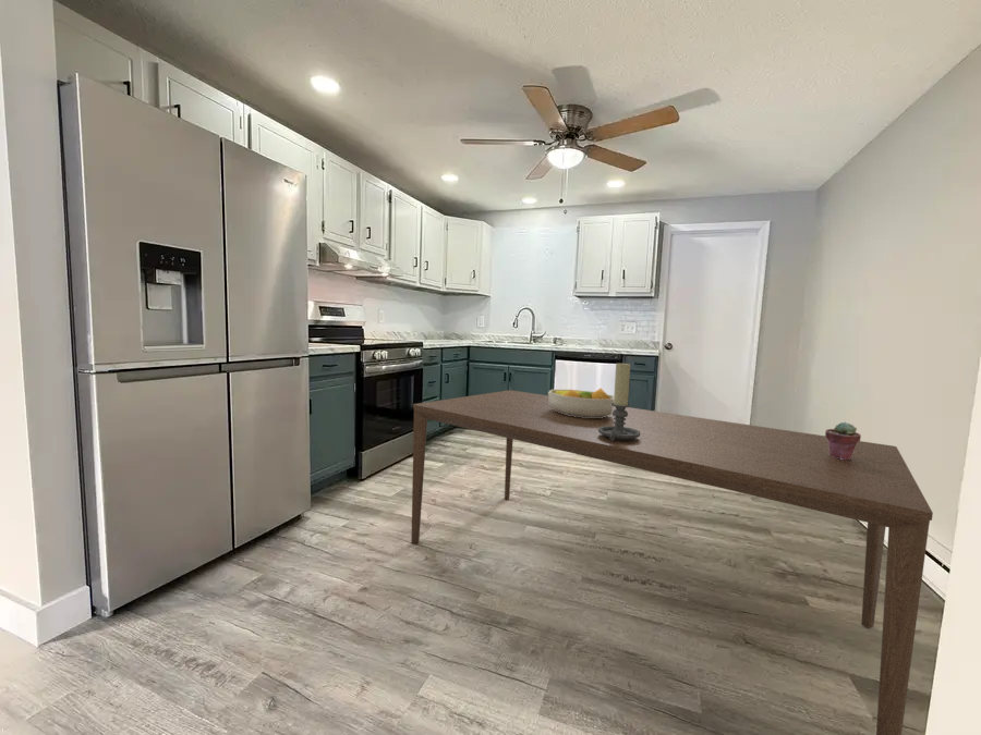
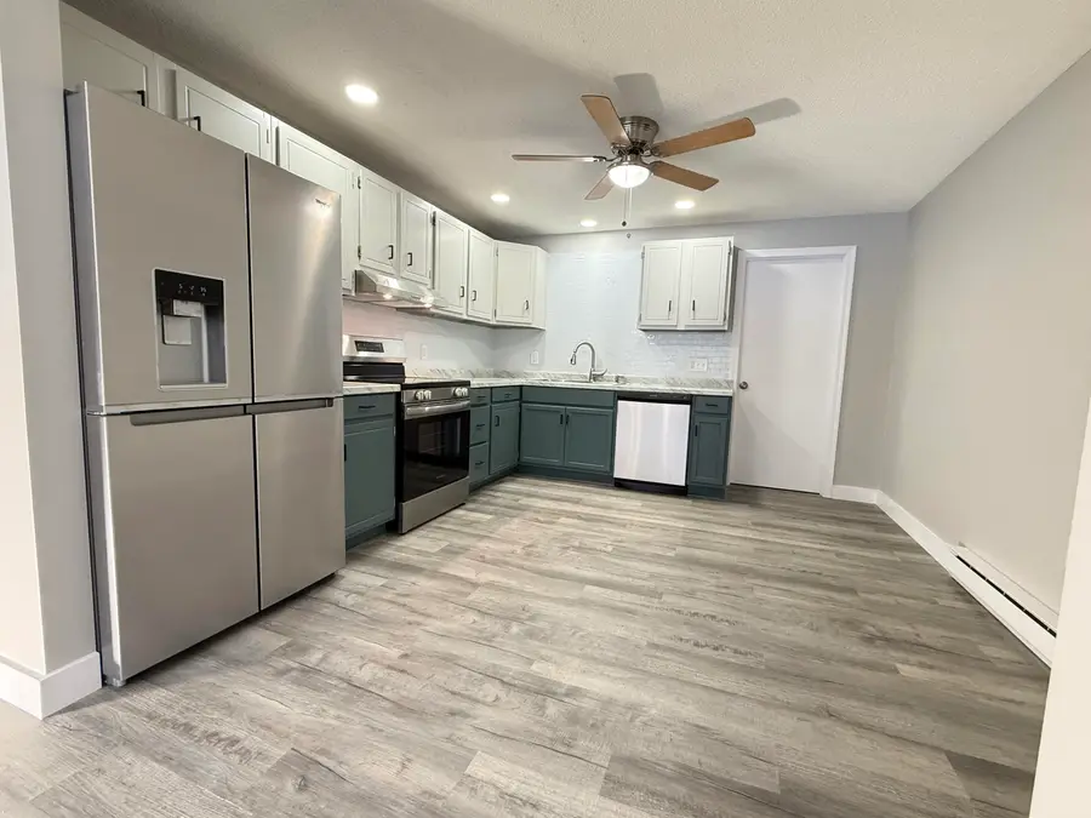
- dining table [410,389,934,735]
- potted succulent [824,421,862,460]
- fruit bowl [547,388,614,418]
- candle holder [598,362,641,442]
